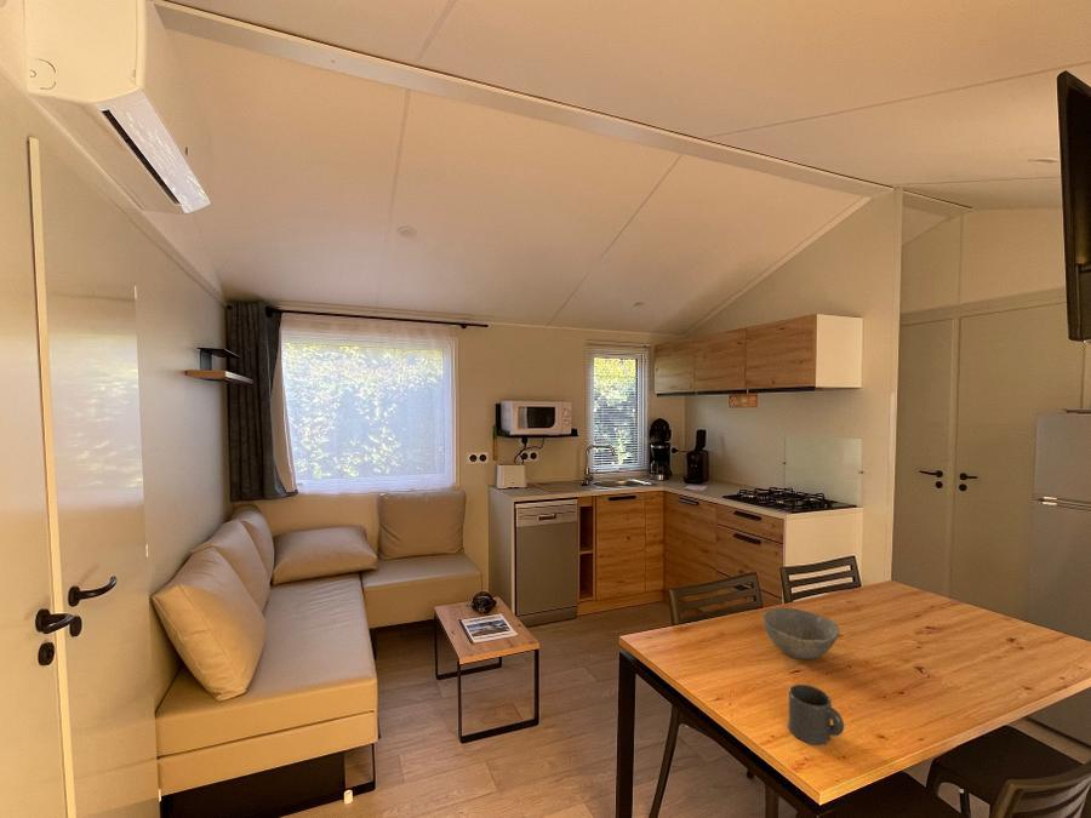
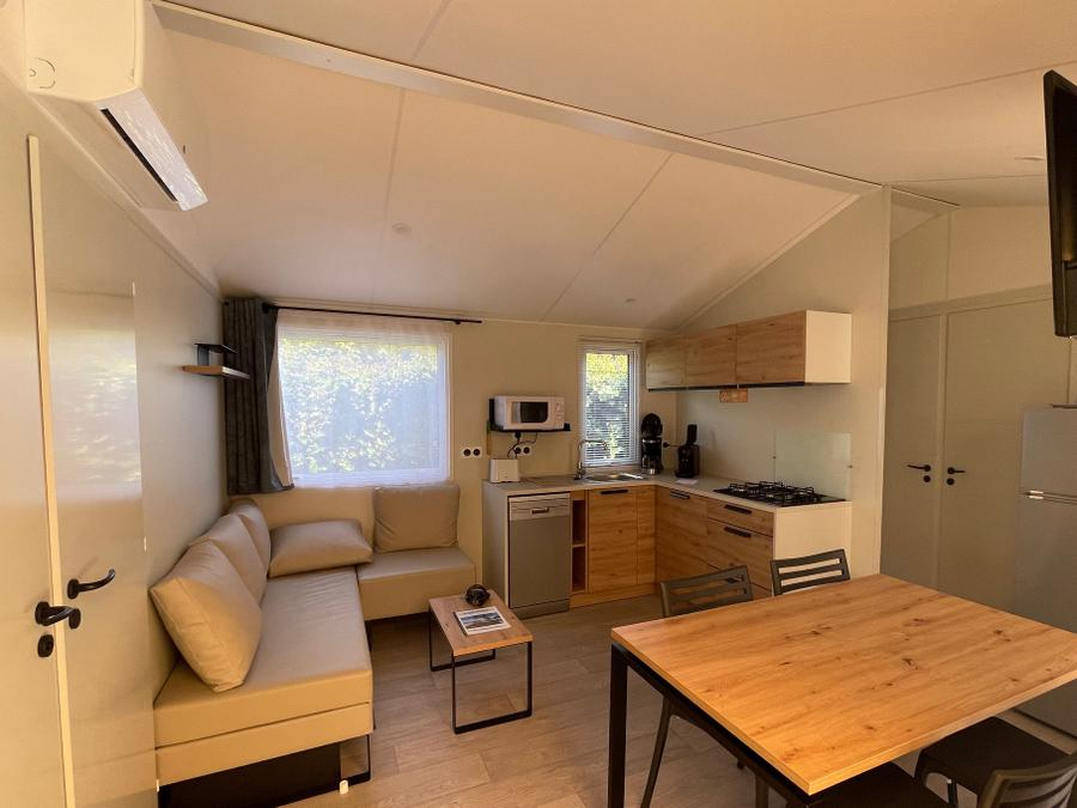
- mug [787,683,845,747]
- bowl [761,607,840,660]
